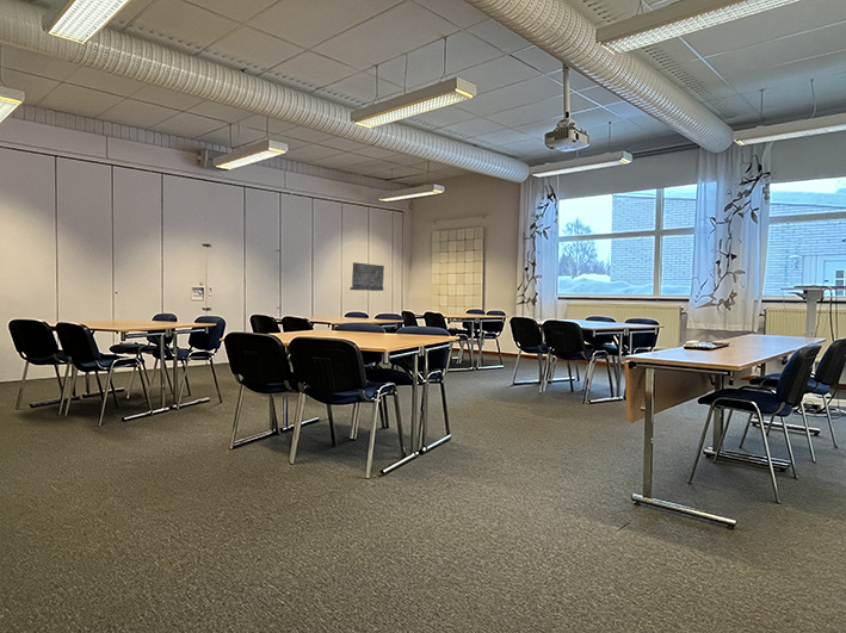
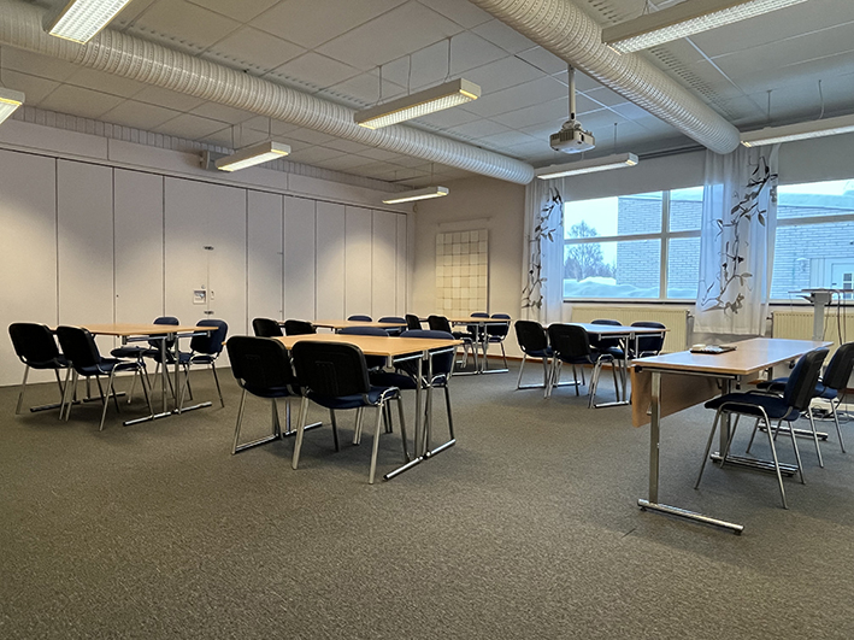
- relief panel [348,261,385,292]
